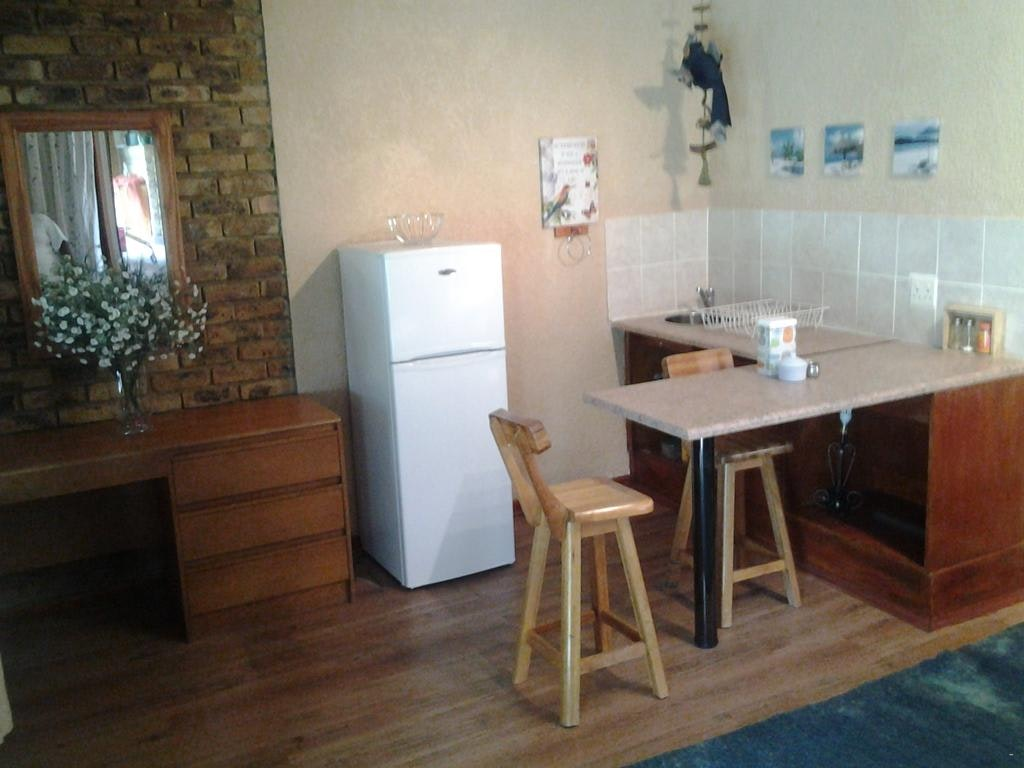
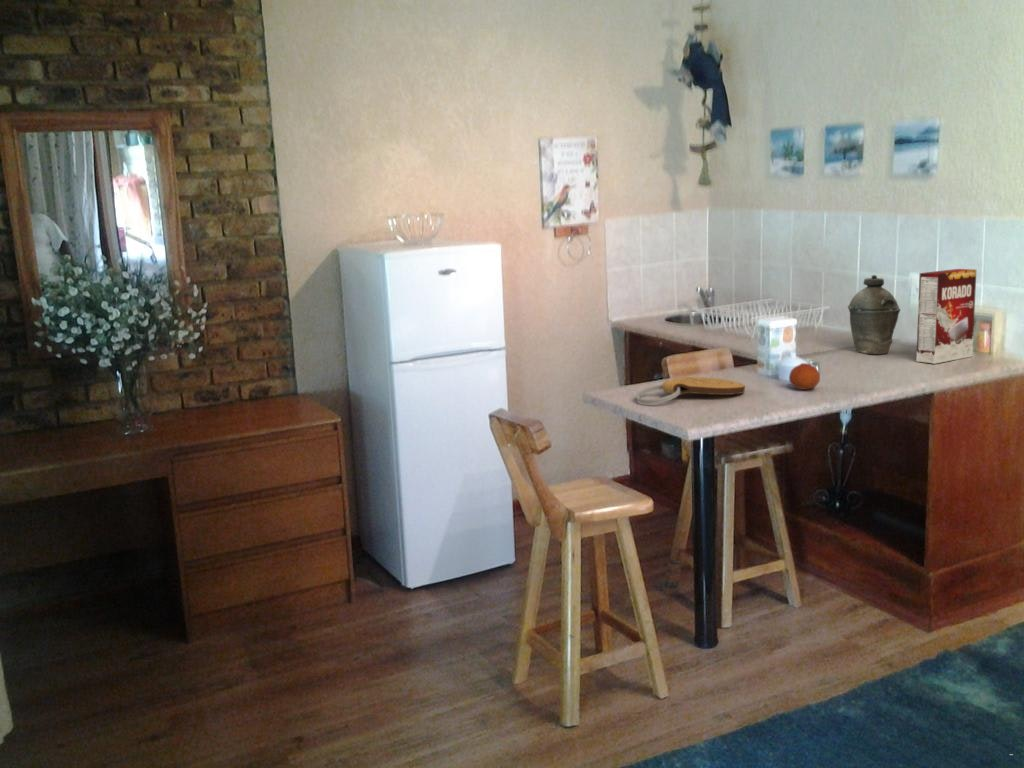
+ key chain [635,376,746,405]
+ kettle [847,274,901,356]
+ fruit [788,362,821,391]
+ cereal box [915,268,977,365]
